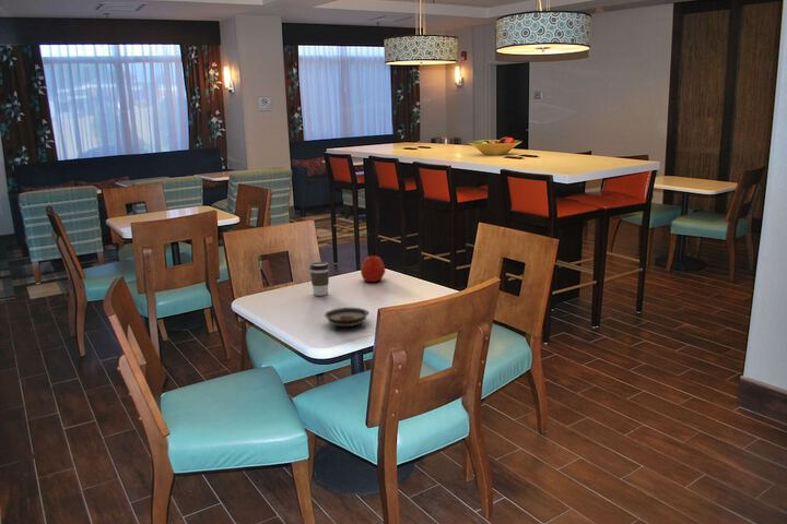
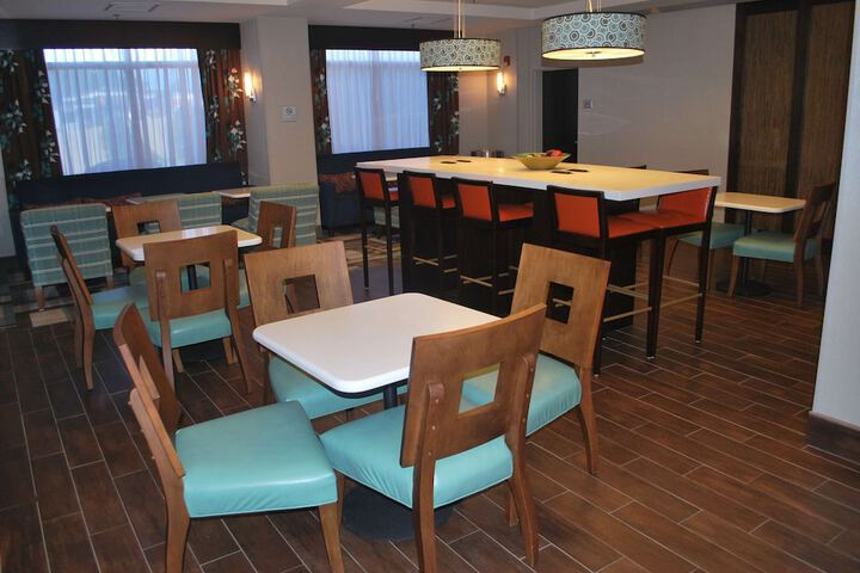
- saucer [324,307,369,327]
- apple [360,254,386,283]
- coffee cup [308,261,330,297]
